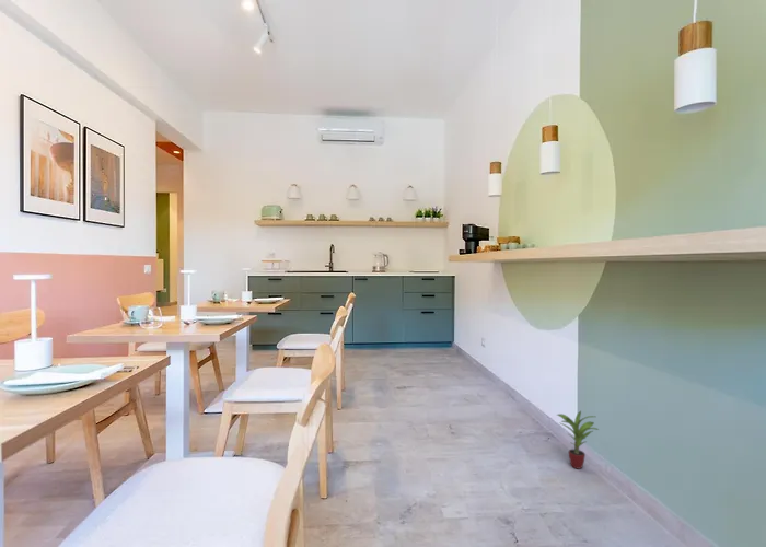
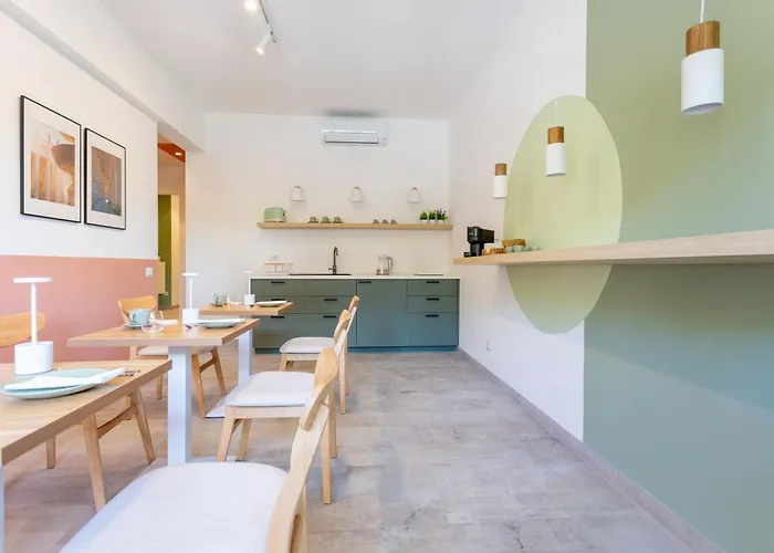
- potted plant [556,410,600,470]
